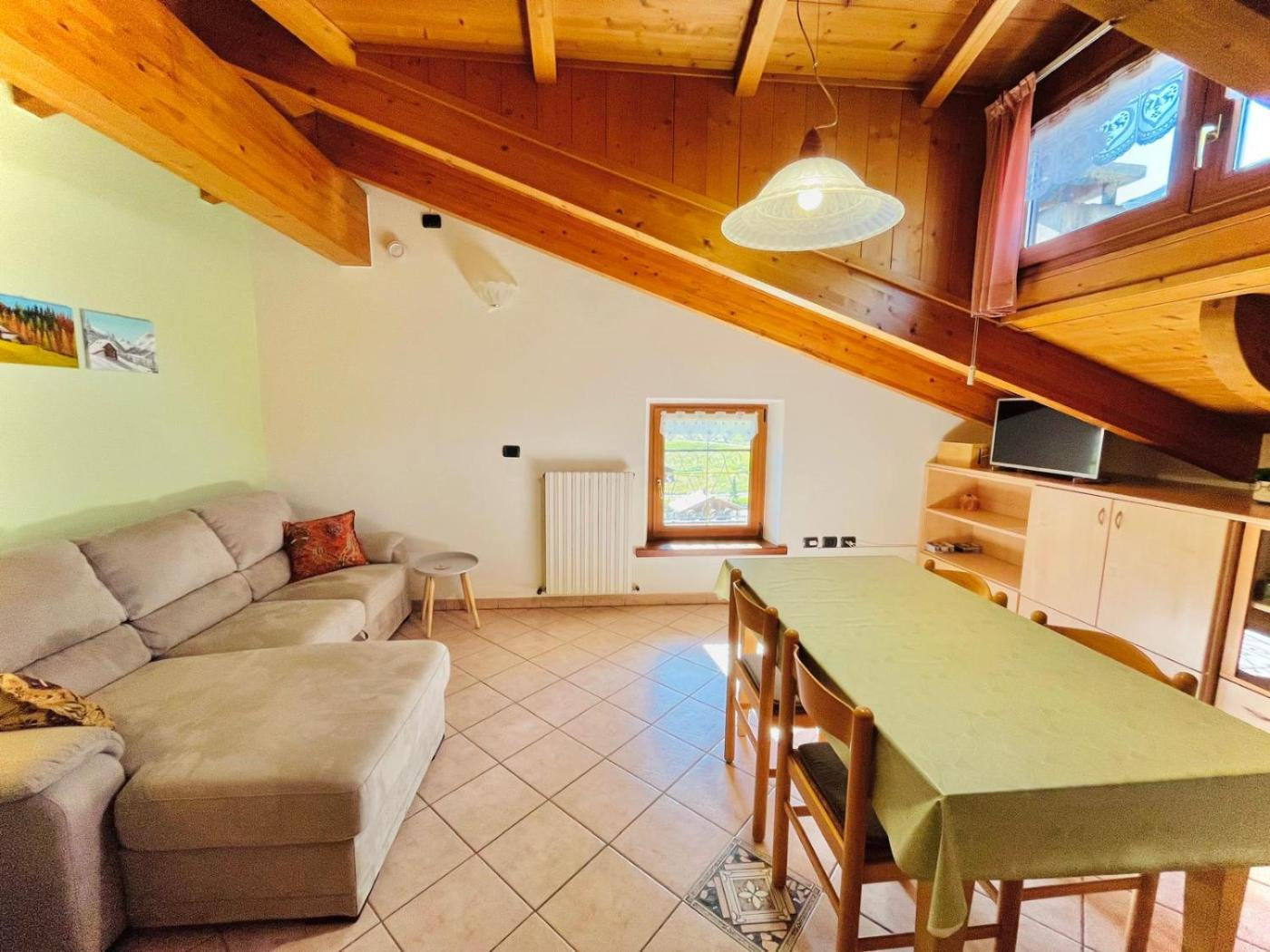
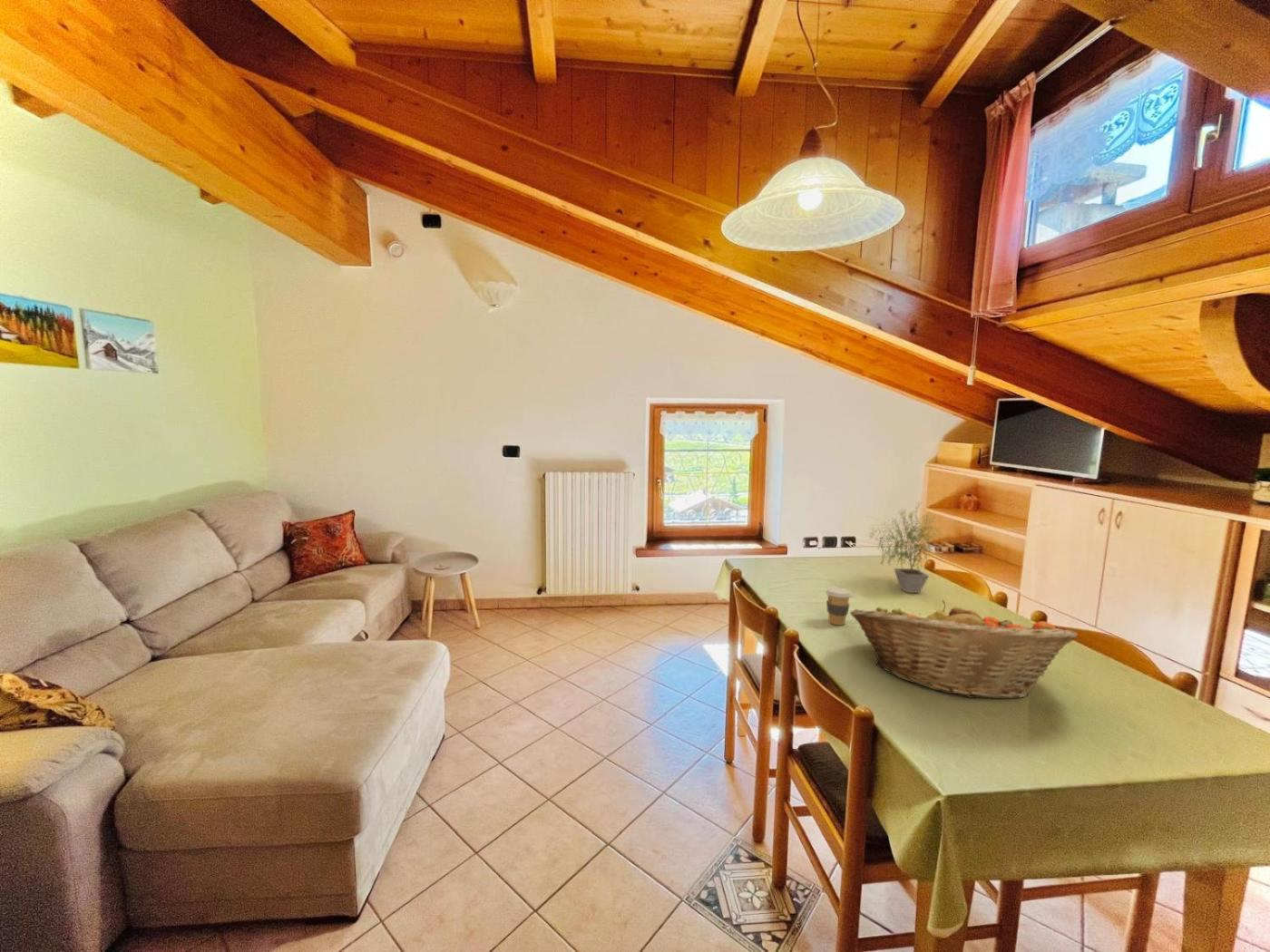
+ fruit basket [849,599,1079,700]
+ coffee cup [825,587,853,627]
+ potted plant [865,501,950,594]
